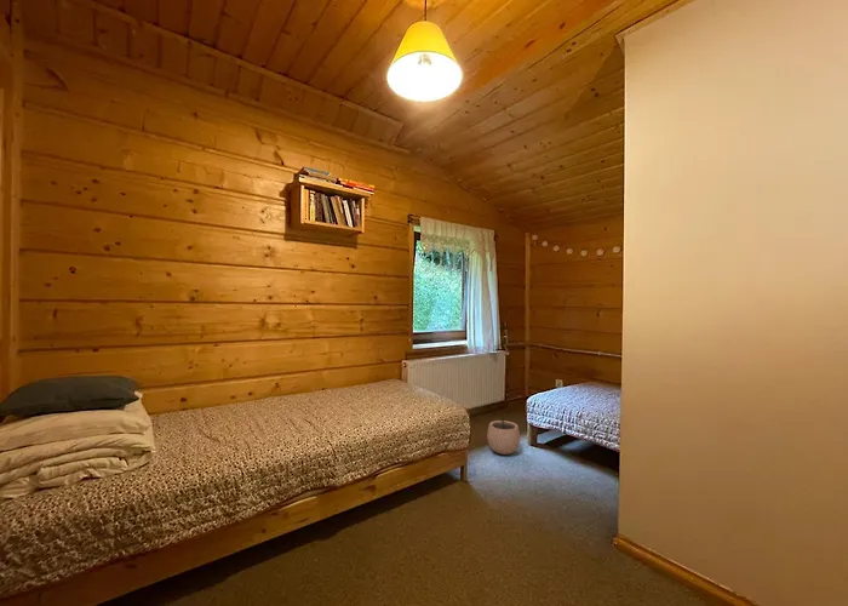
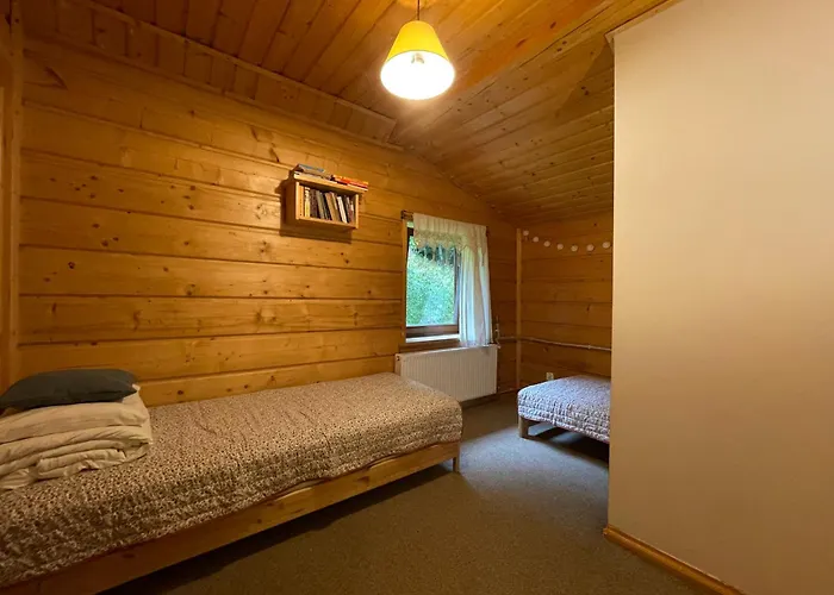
- plant pot [486,413,521,456]
